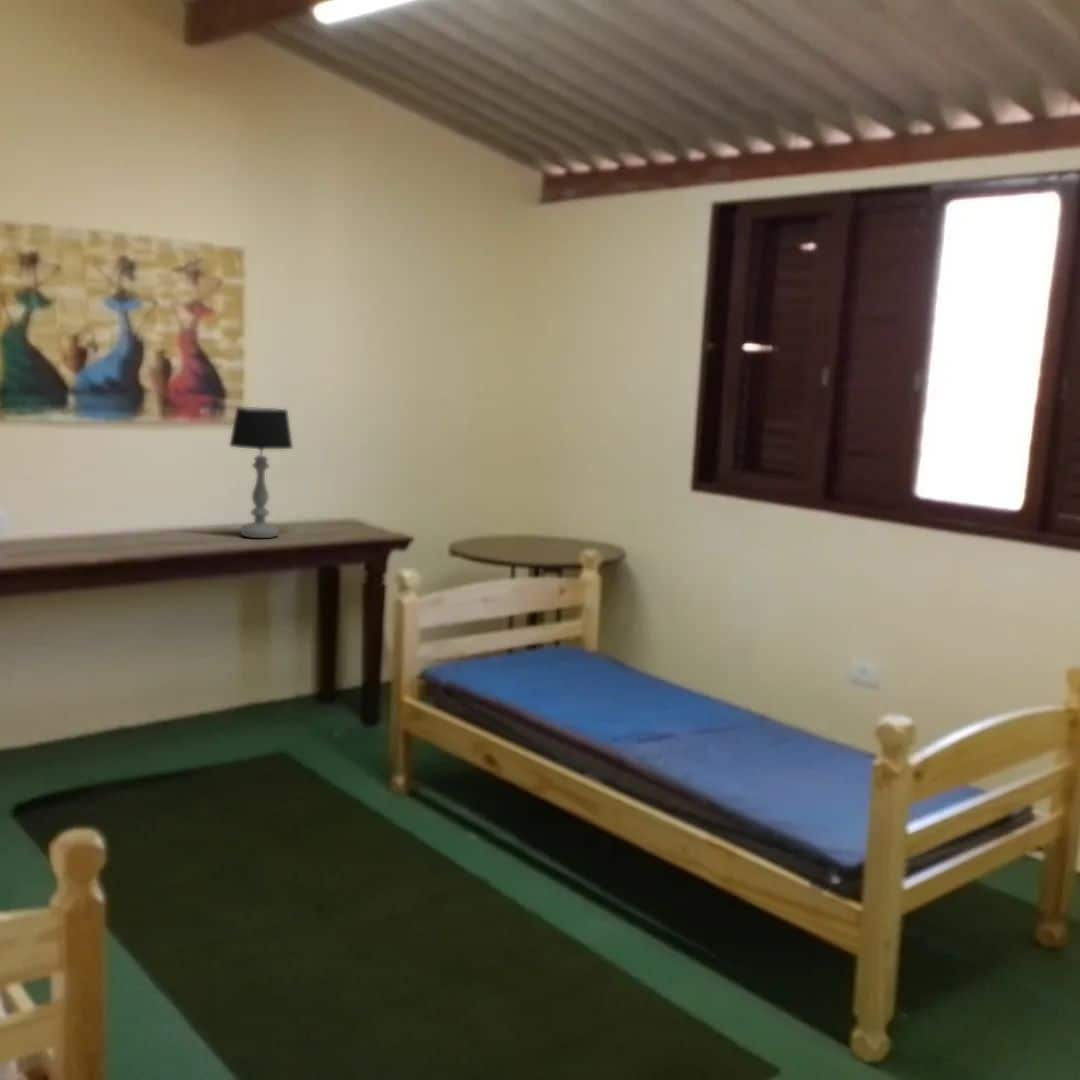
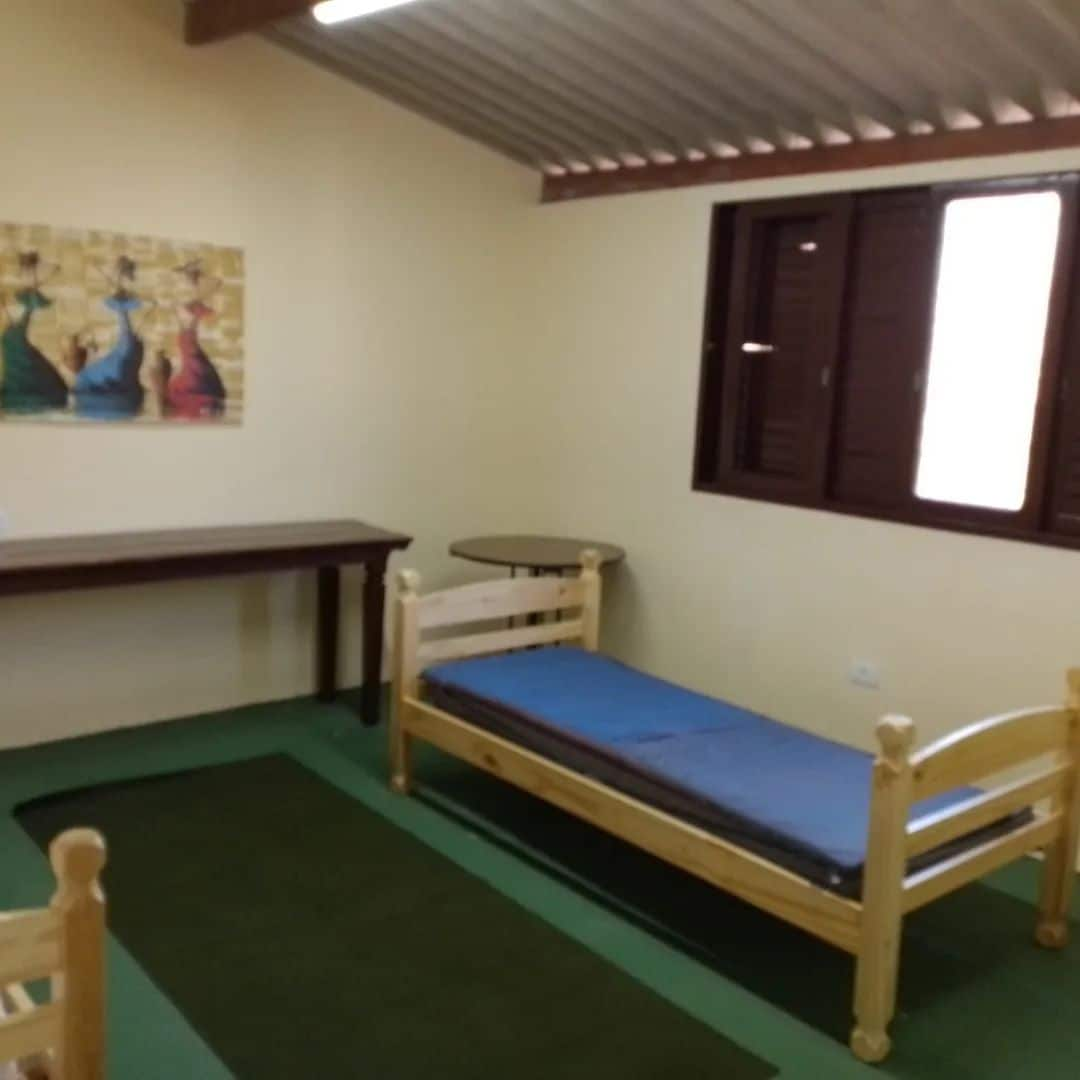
- table lamp [228,406,294,539]
